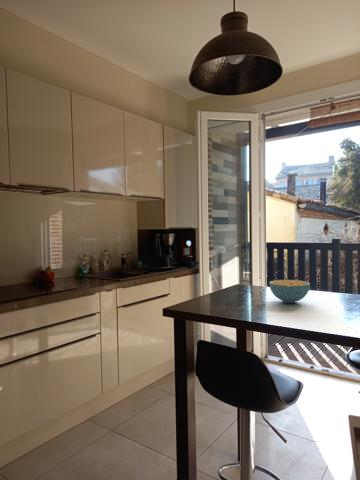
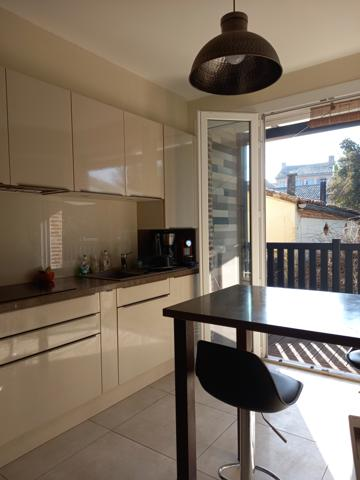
- cereal bowl [268,279,311,304]
